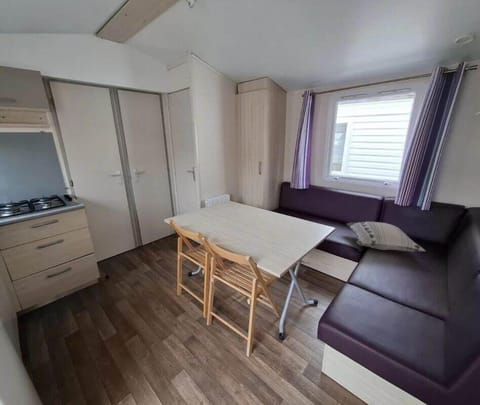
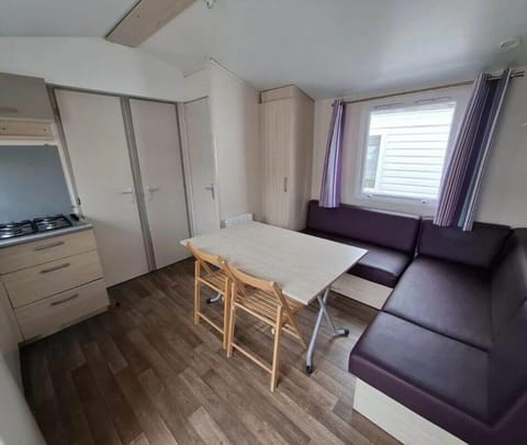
- decorative pillow [345,221,426,253]
